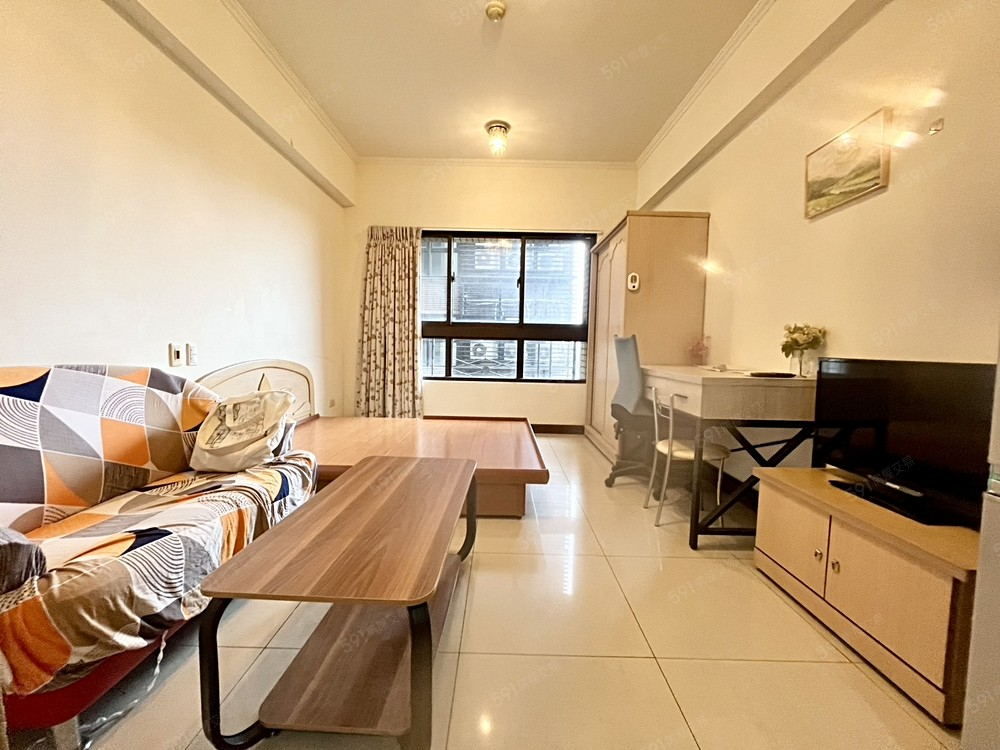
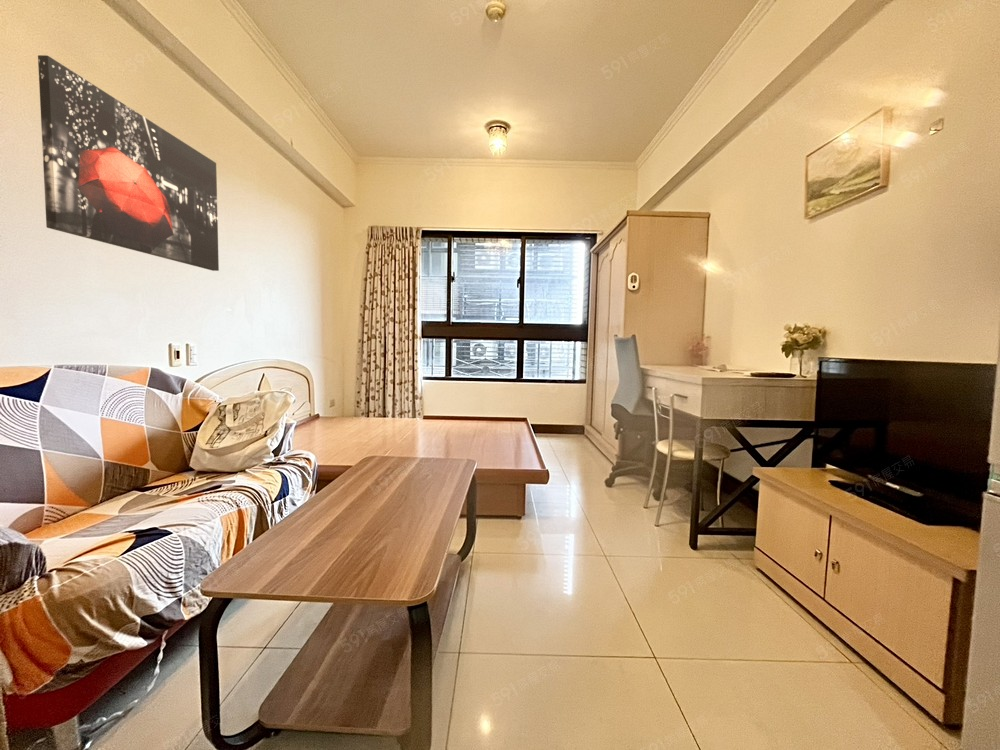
+ wall art [37,54,220,272]
